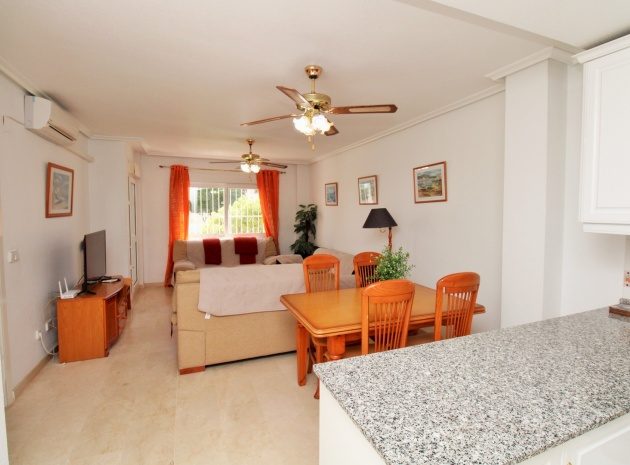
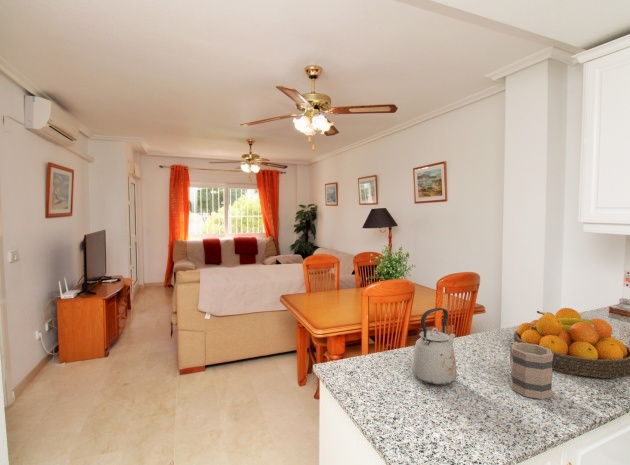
+ fruit bowl [513,307,630,379]
+ mug [509,341,554,400]
+ kettle [411,307,458,386]
